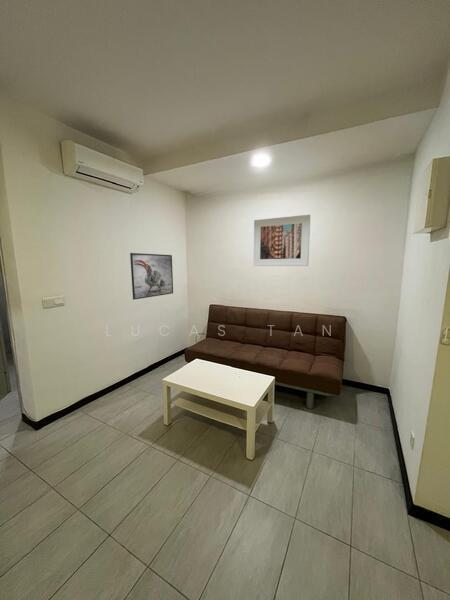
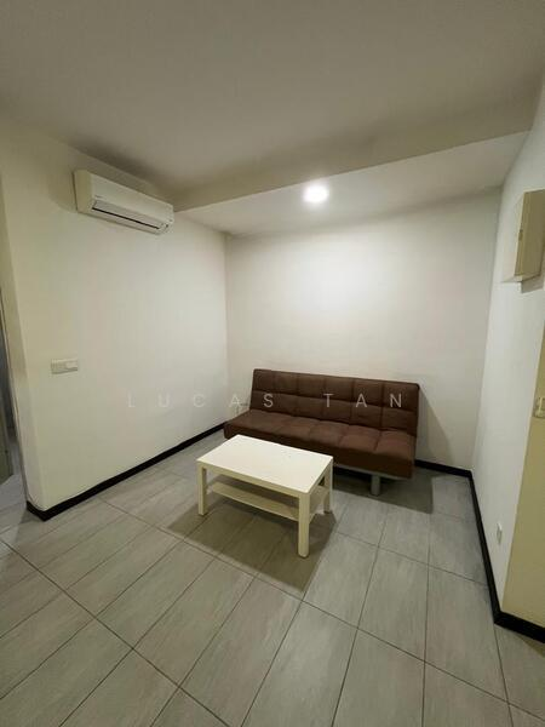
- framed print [253,214,311,267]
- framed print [129,252,174,301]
